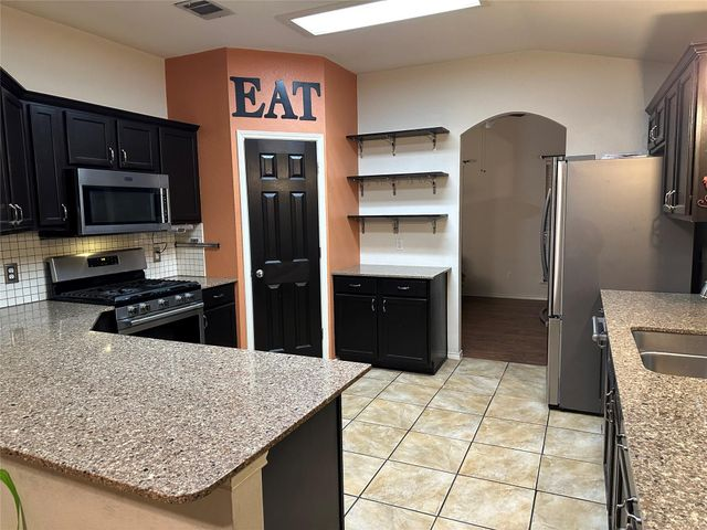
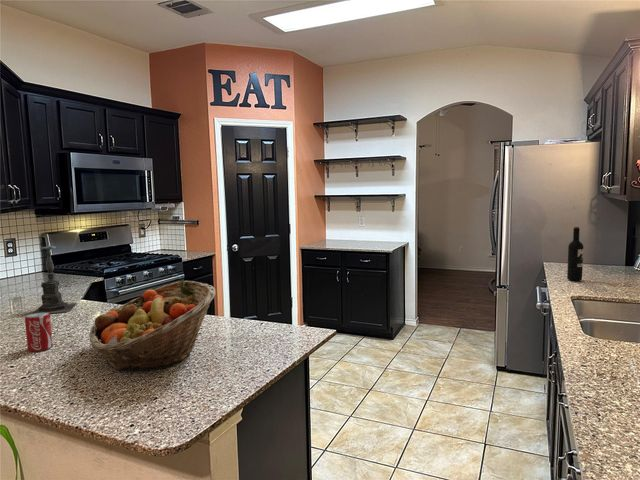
+ beverage can [24,312,54,352]
+ candle holder [30,235,78,314]
+ fruit basket [88,280,217,372]
+ wine bottle [566,226,584,282]
